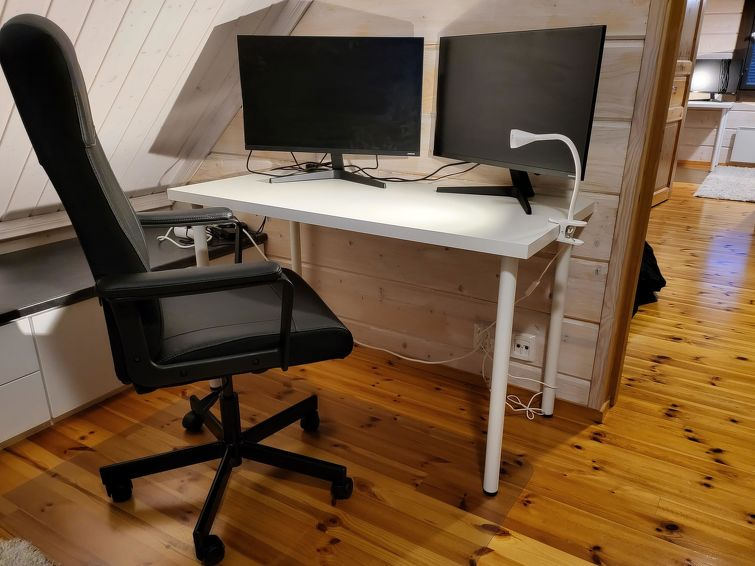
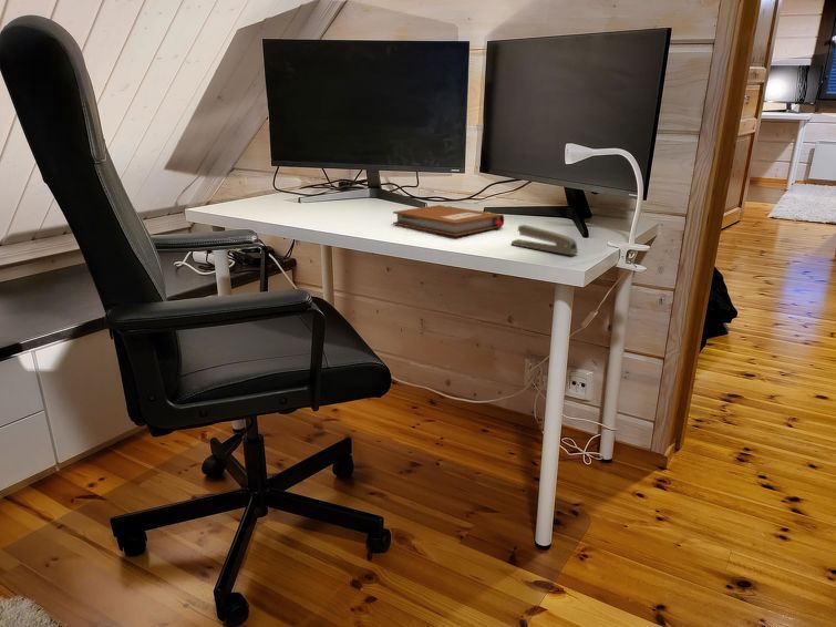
+ notebook [392,204,505,237]
+ stapler [509,224,579,256]
